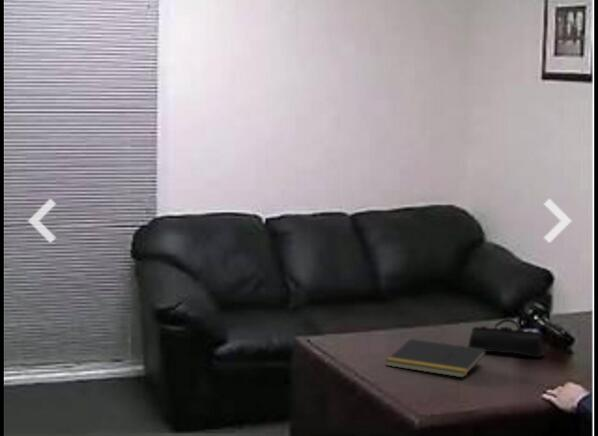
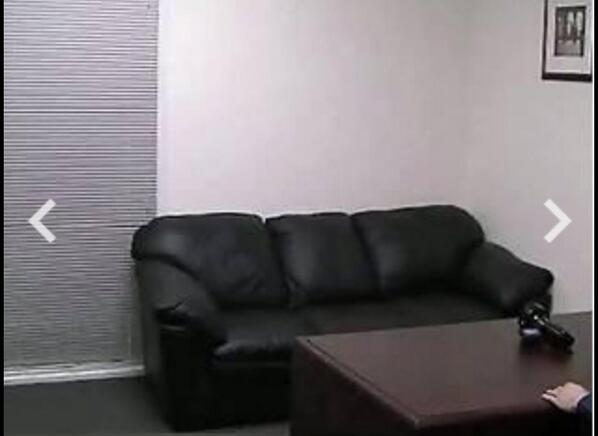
- notepad [385,338,487,379]
- pencil case [467,318,545,358]
